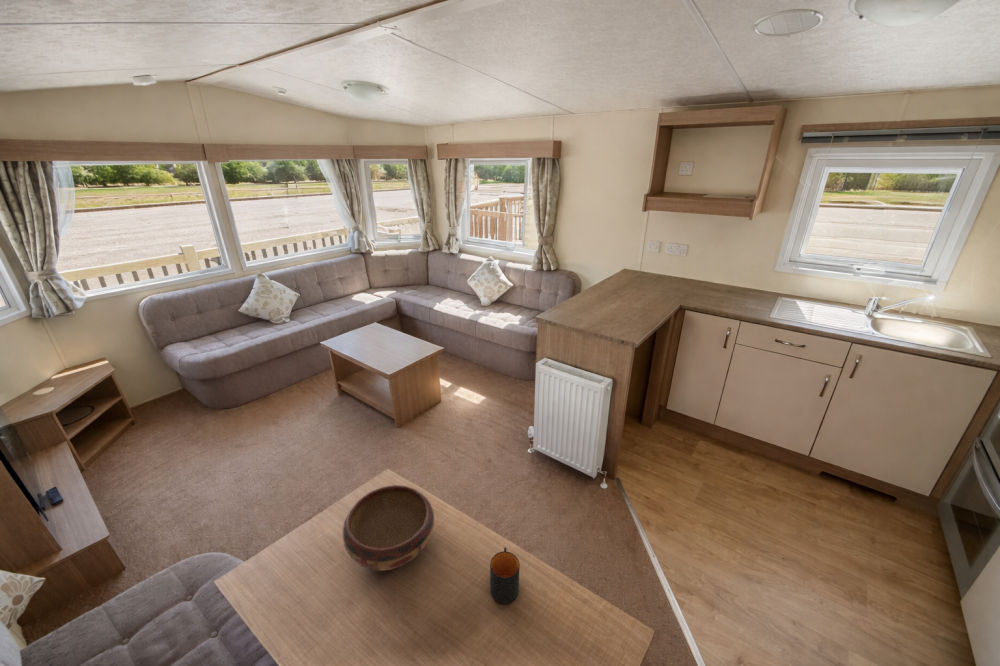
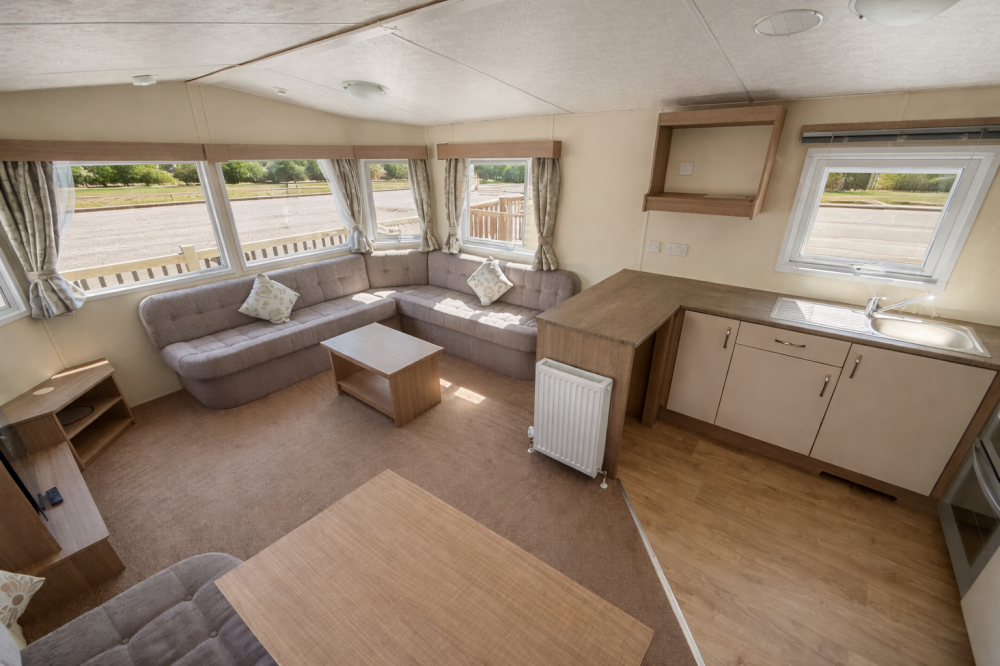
- decorative bowl [342,484,435,572]
- mug [489,546,521,605]
